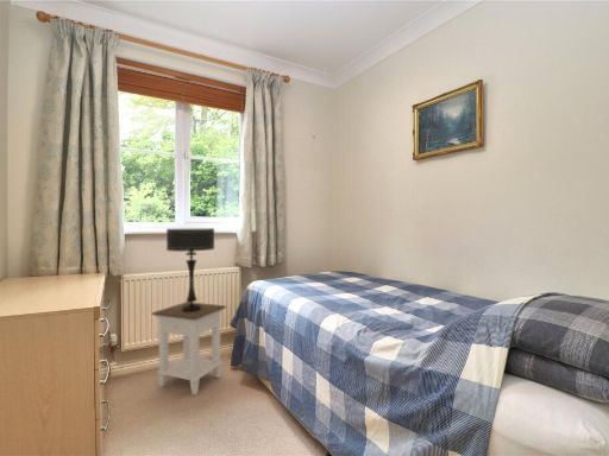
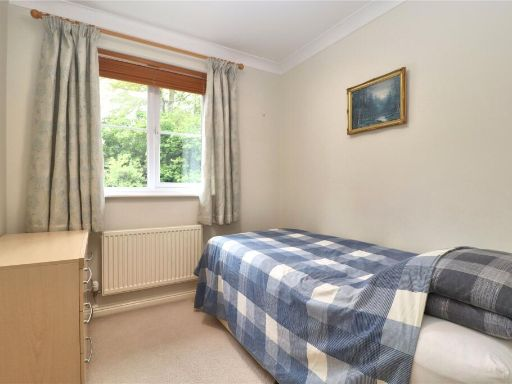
- nightstand [150,300,228,397]
- table lamp [165,227,215,312]
